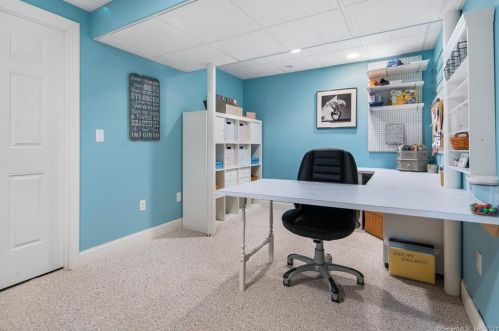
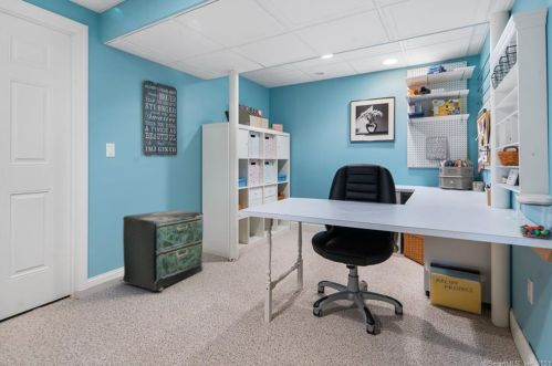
+ filing cabinet [118,209,206,292]
